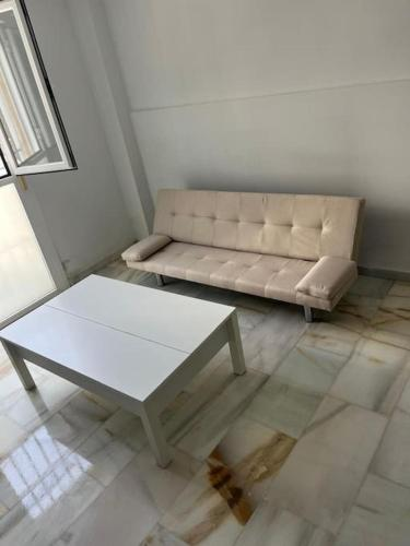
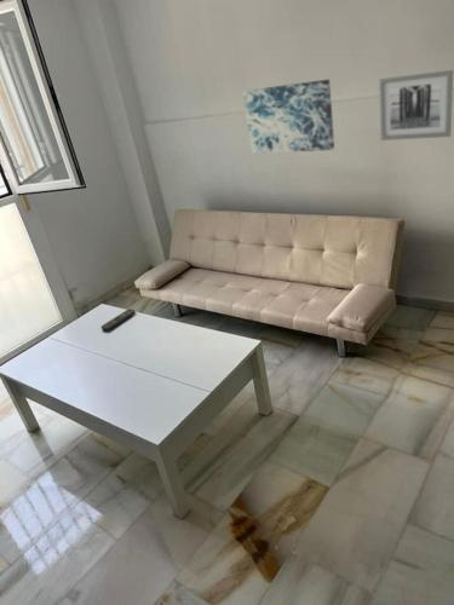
+ wall art [242,77,335,155]
+ remote control [100,309,137,332]
+ wall art [378,69,454,142]
